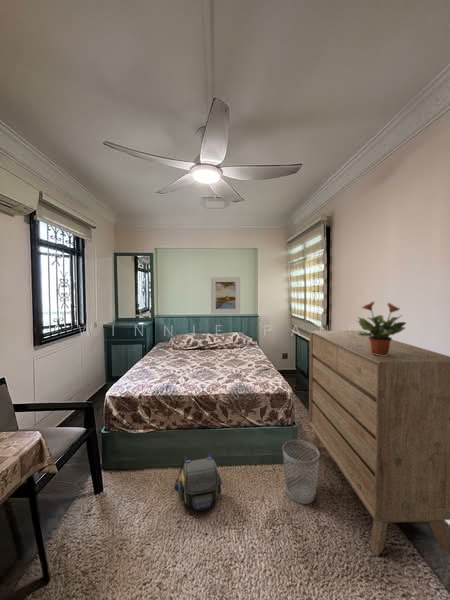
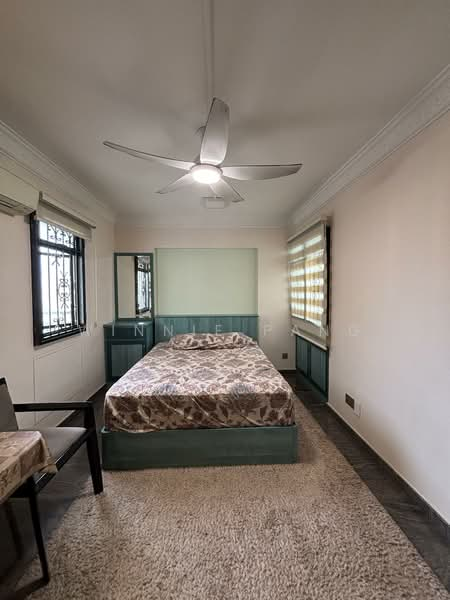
- dresser [308,330,450,557]
- shoulder bag [173,452,222,512]
- potted plant [356,300,408,356]
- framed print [210,276,241,315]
- wastebasket [282,439,320,505]
